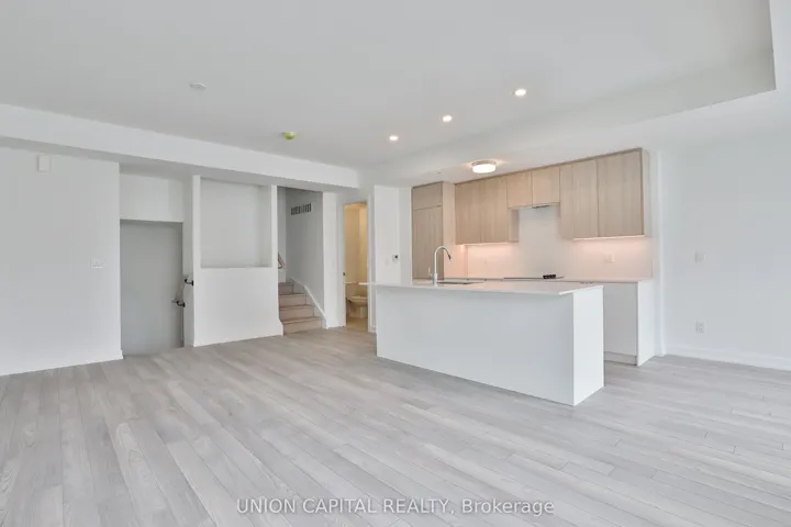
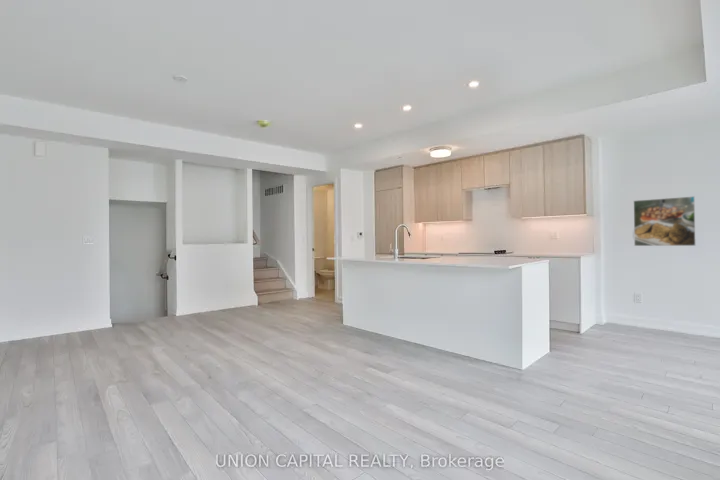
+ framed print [633,195,697,247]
